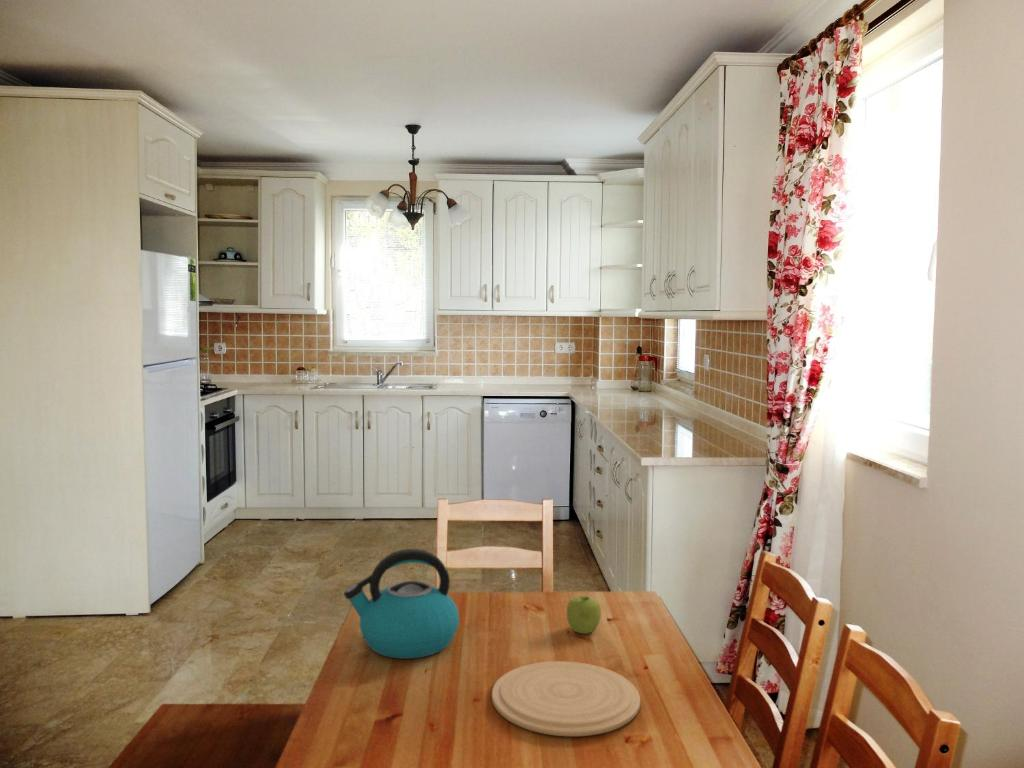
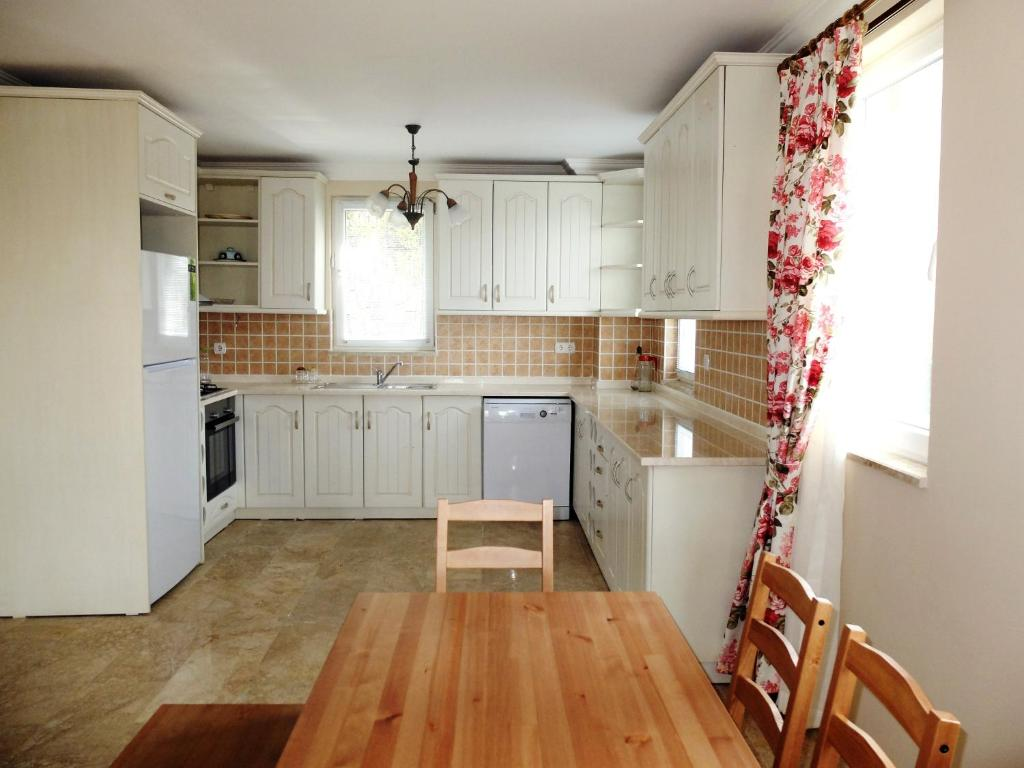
- fruit [566,595,602,635]
- kettle [343,548,460,660]
- plate [491,660,641,737]
